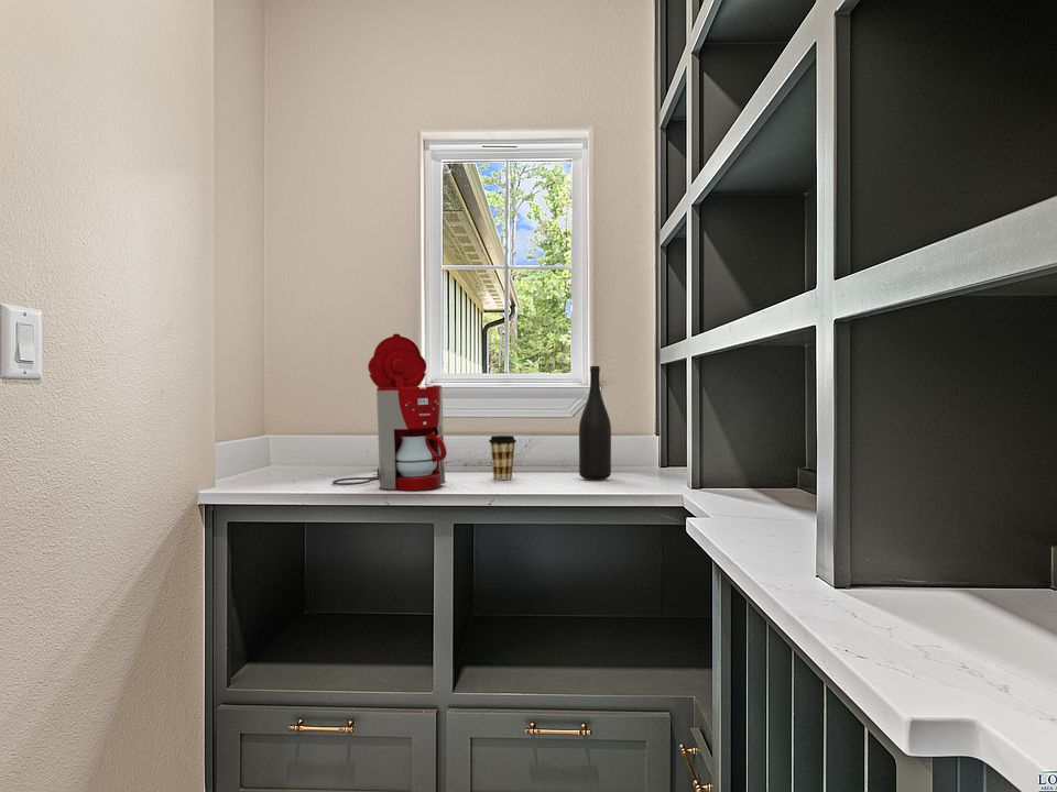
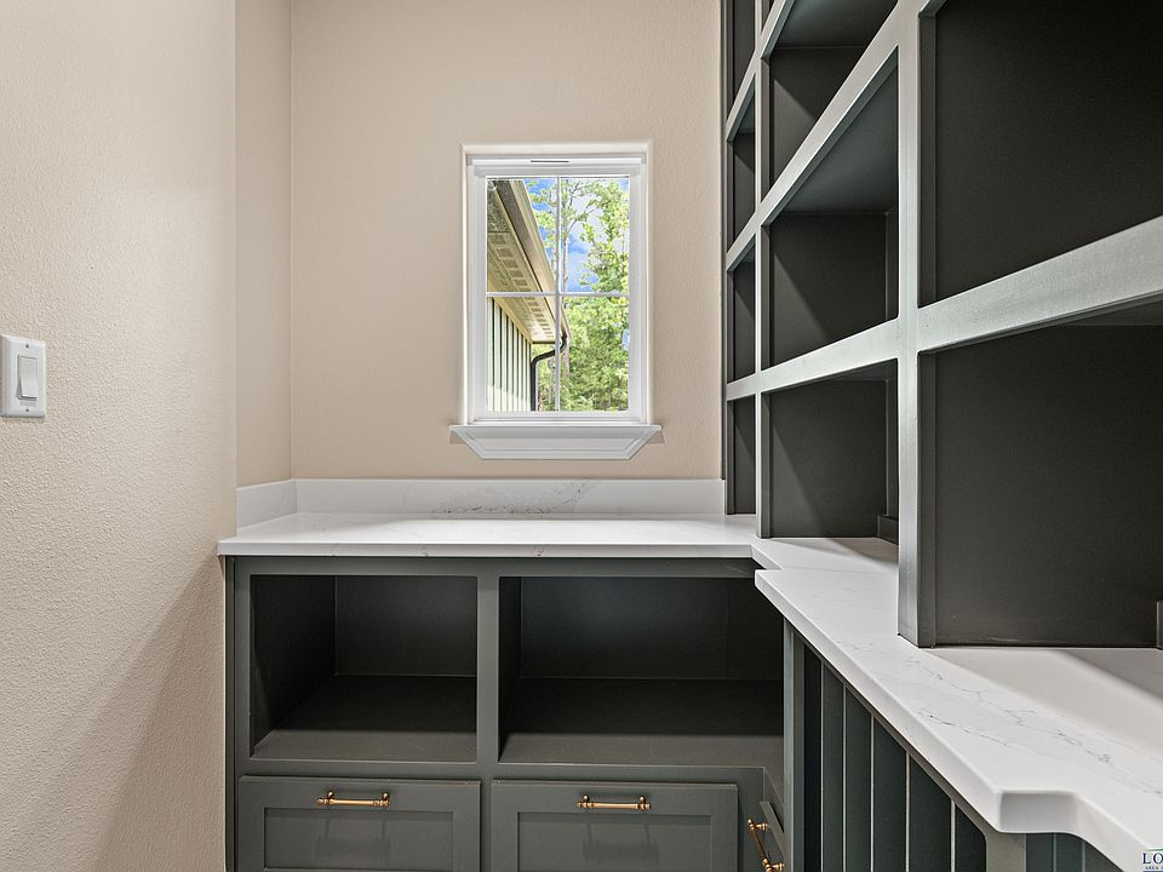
- wine bottle [578,365,612,481]
- coffee cup [488,435,517,481]
- coffee maker [331,332,448,492]
